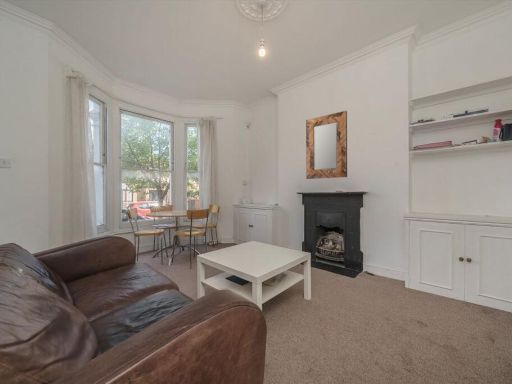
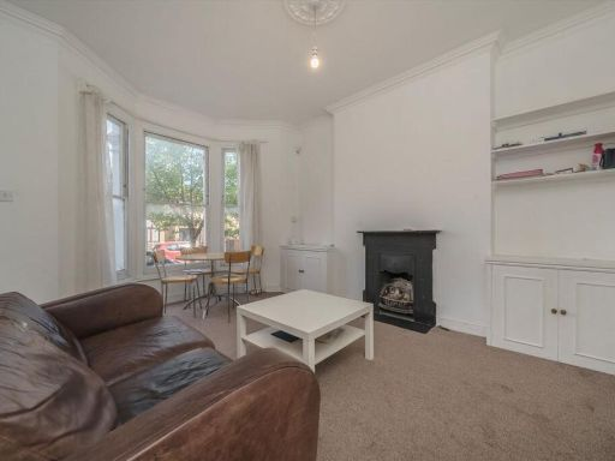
- home mirror [305,110,348,180]
